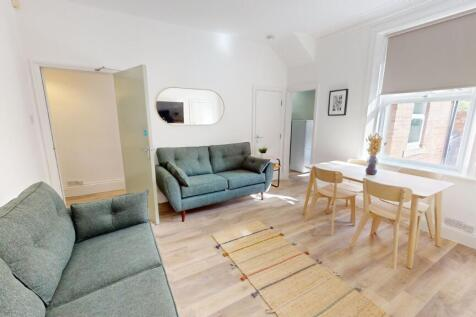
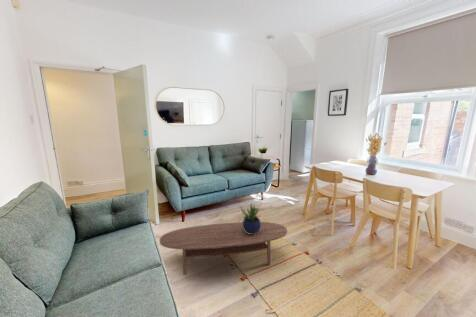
+ coffee table [159,221,288,276]
+ potted plant [239,201,262,234]
